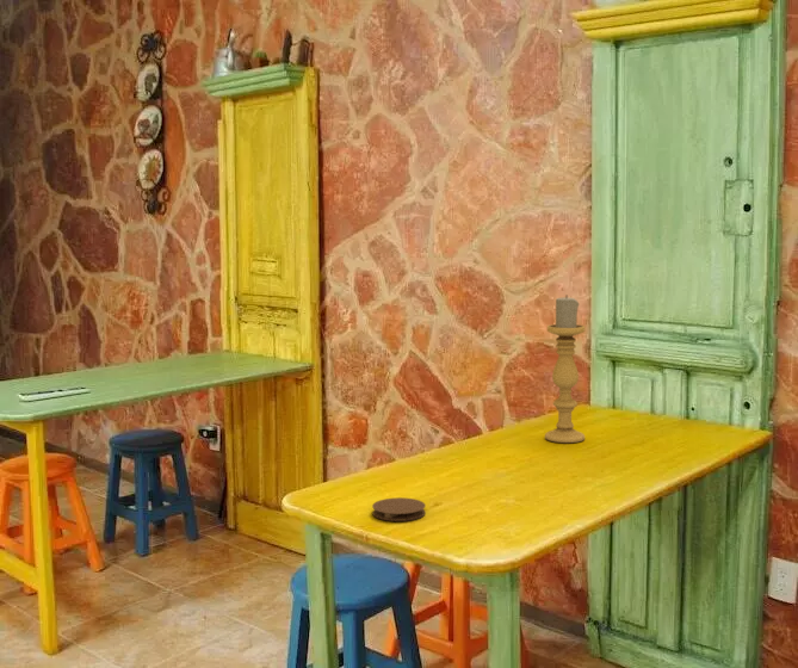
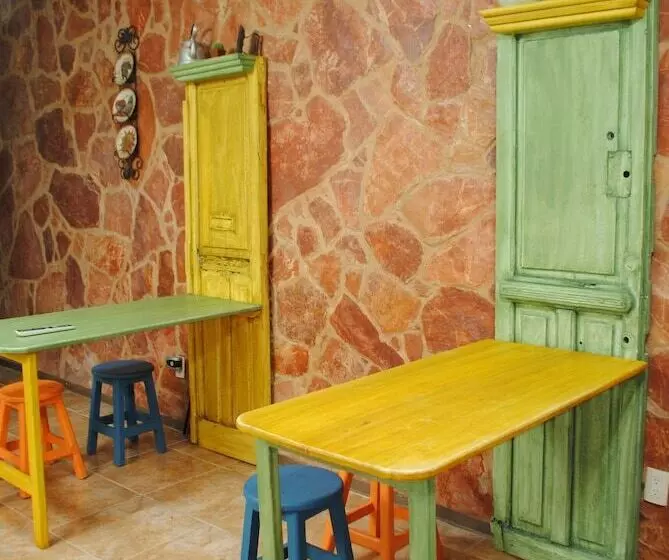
- coaster [371,496,427,522]
- candle holder [544,293,586,444]
